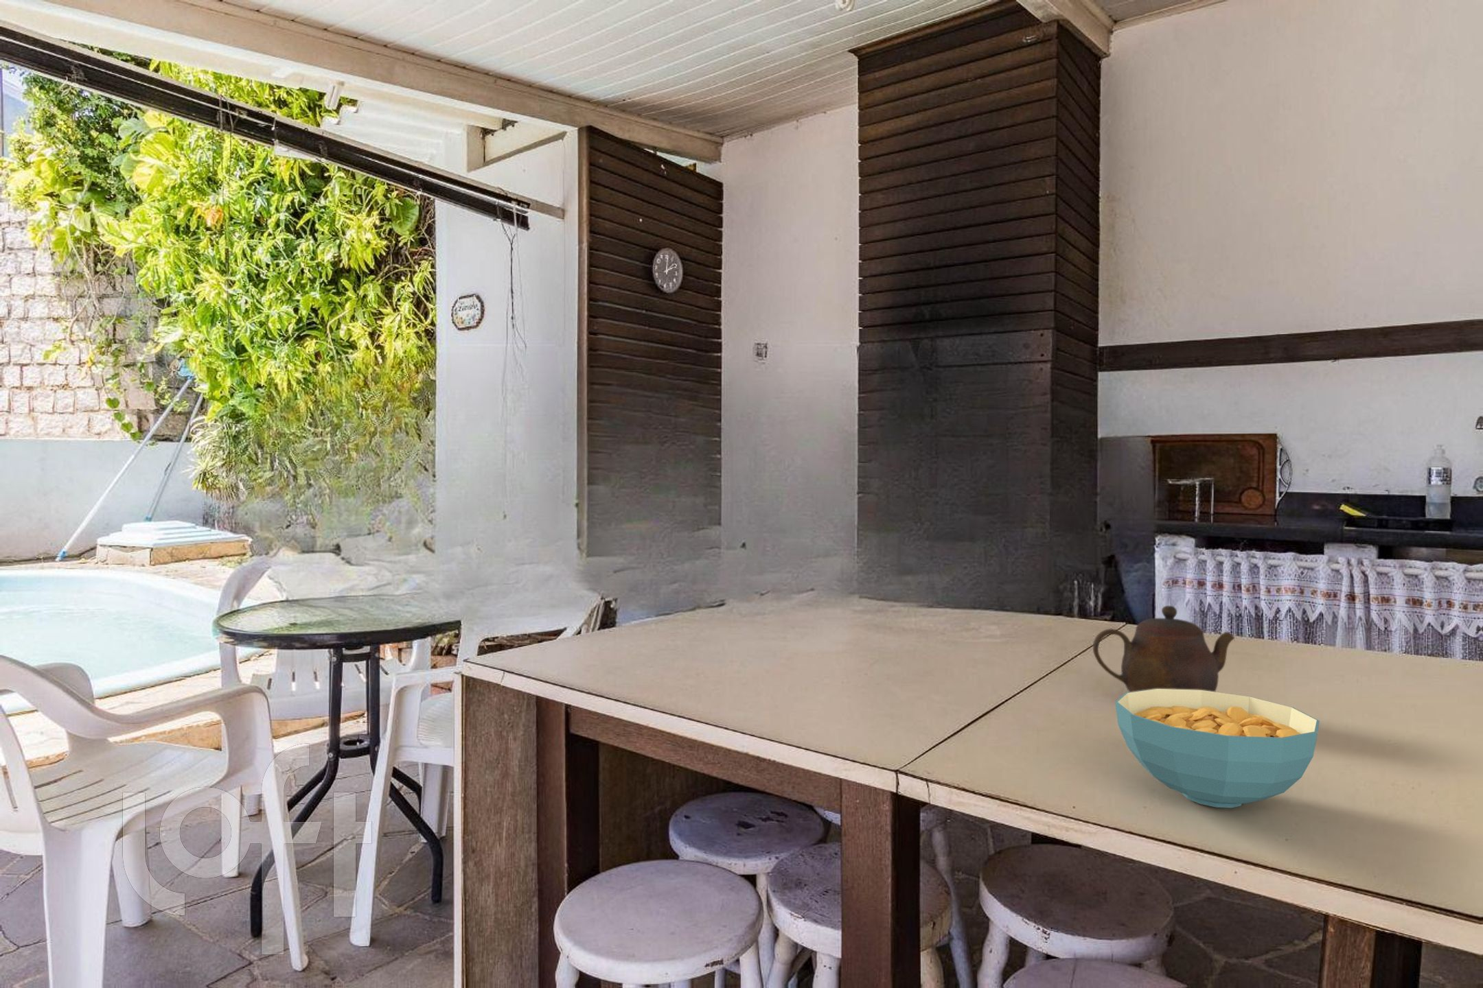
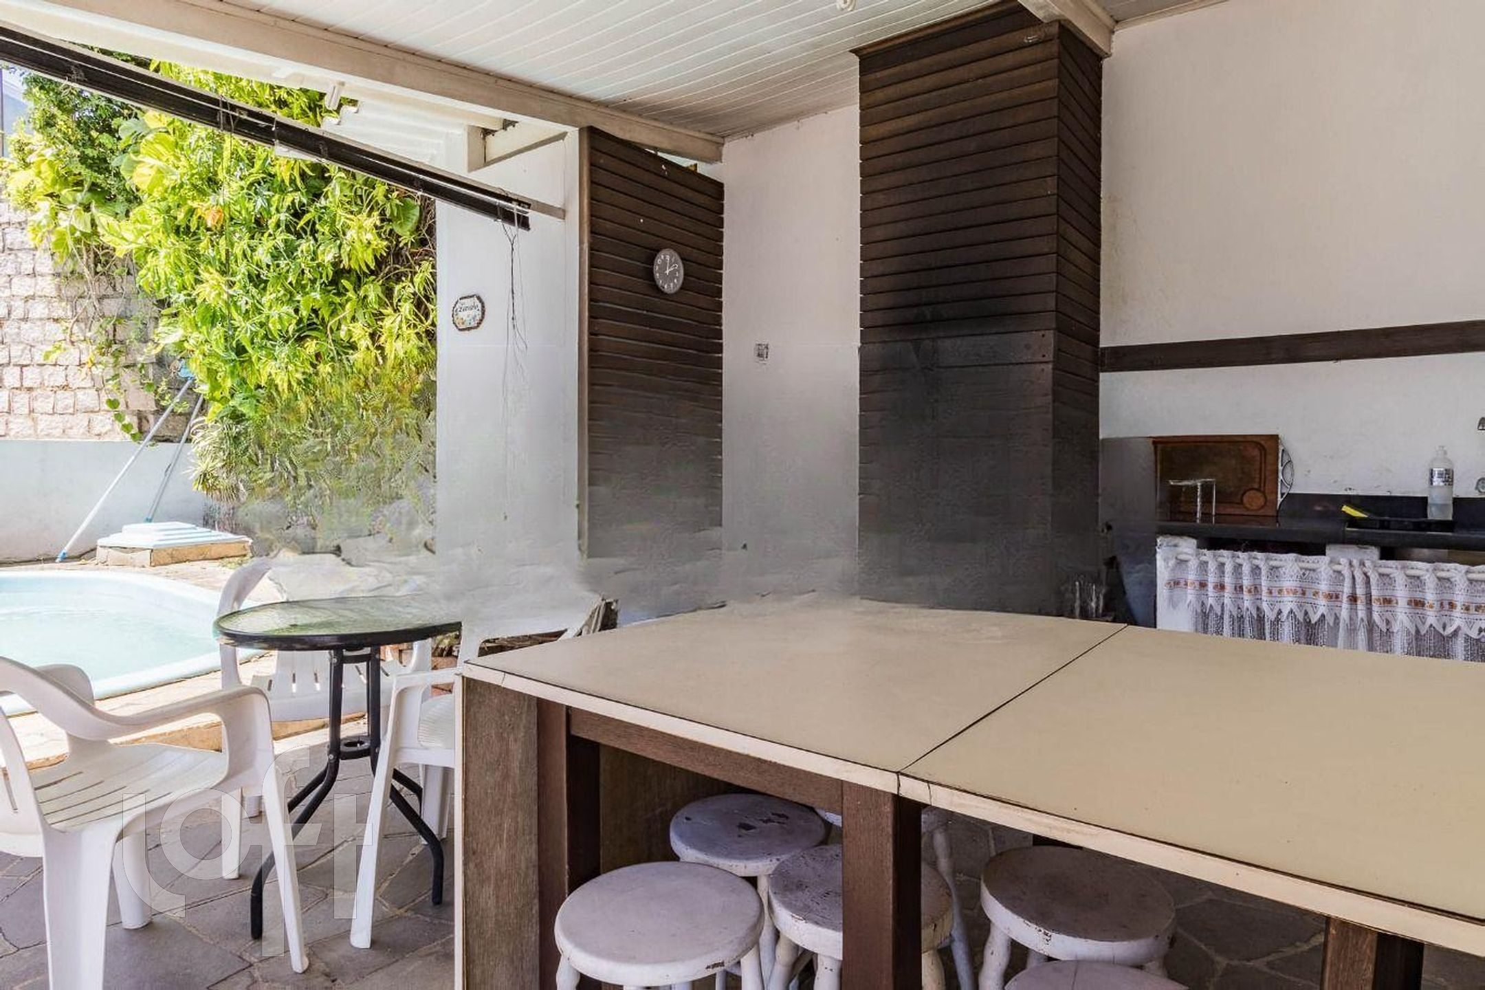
- teapot [1092,605,1235,692]
- cereal bowl [1114,689,1321,808]
